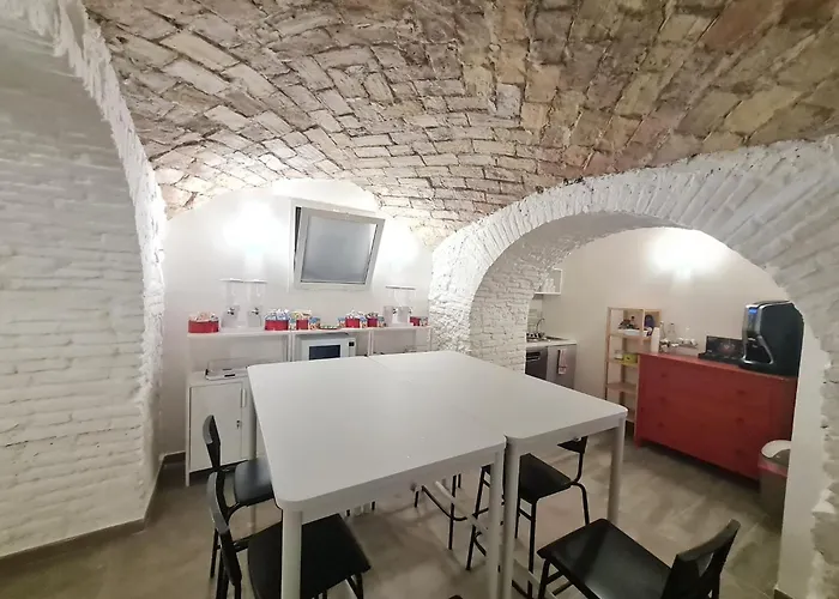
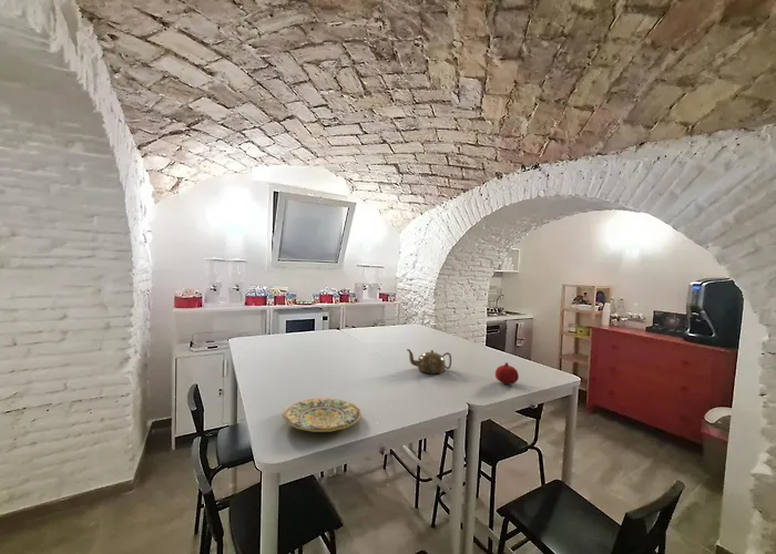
+ teapot [406,348,452,375]
+ plate [282,397,363,433]
+ fruit [494,361,520,386]
